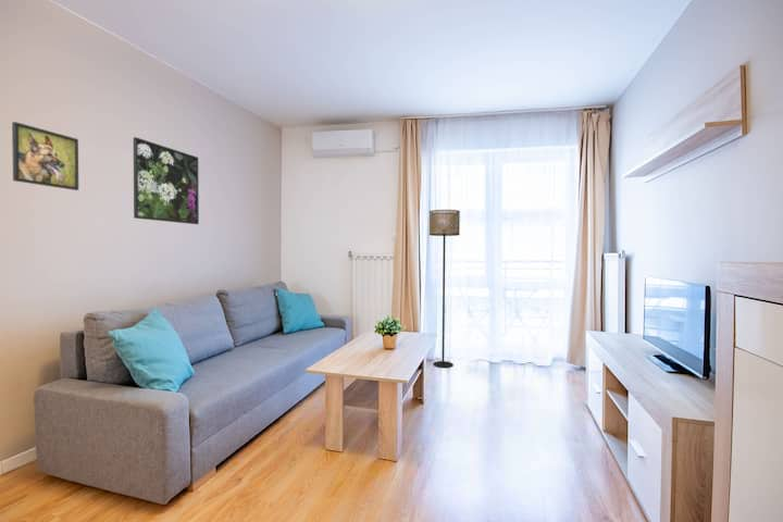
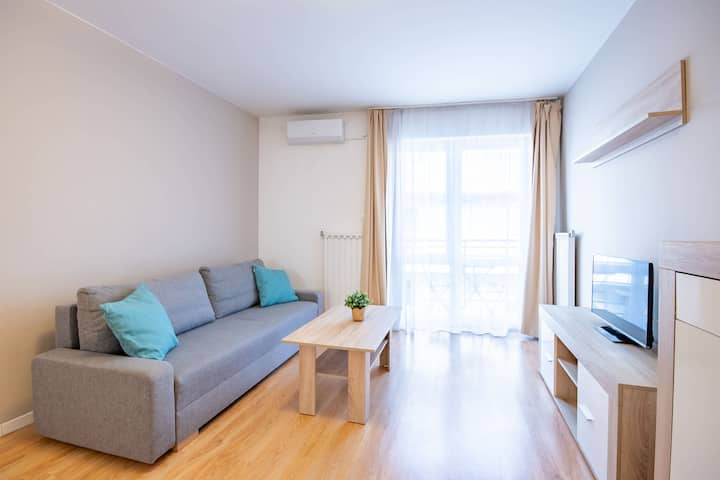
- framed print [133,136,200,225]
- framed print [11,121,79,191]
- floor lamp [428,209,461,369]
